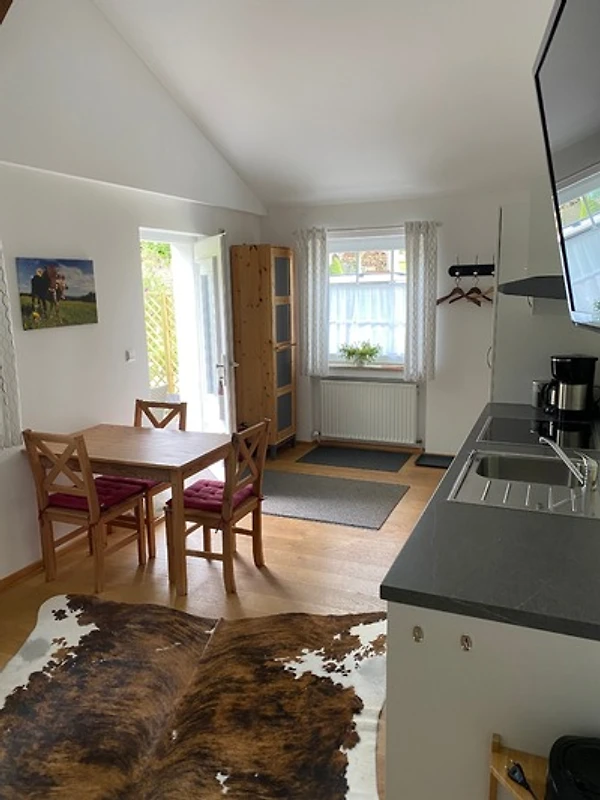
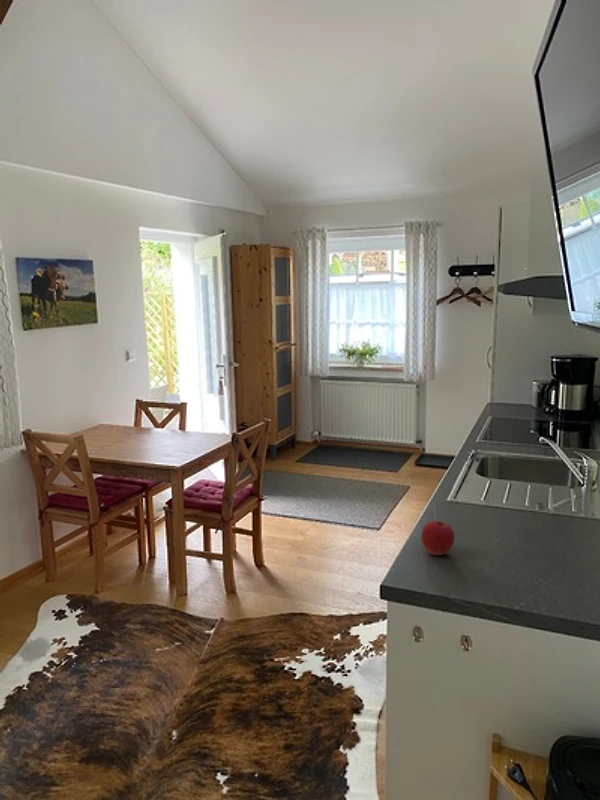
+ apple [420,520,455,556]
